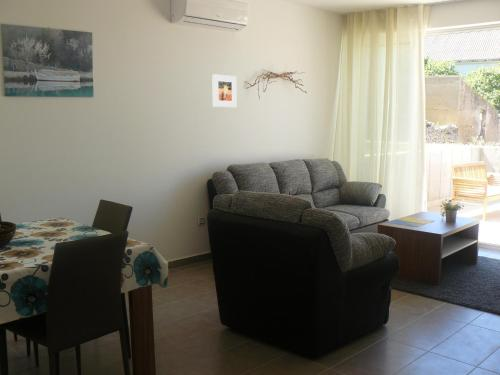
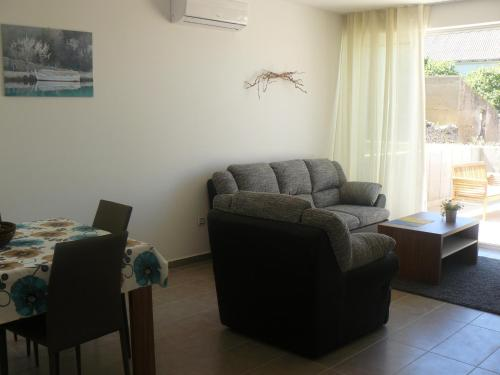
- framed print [211,73,237,108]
